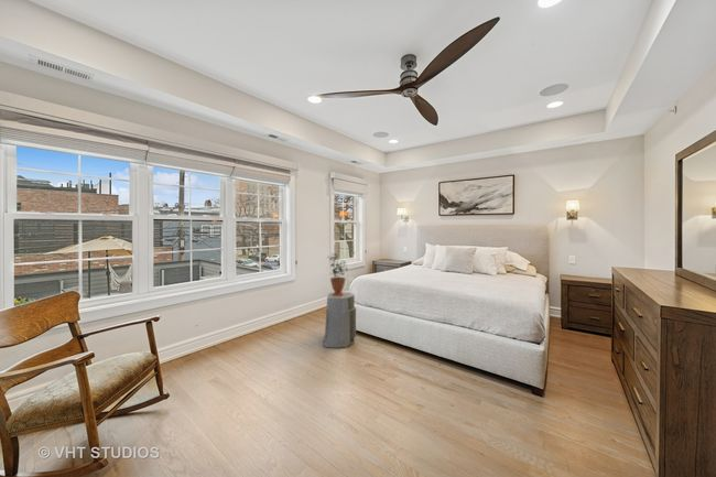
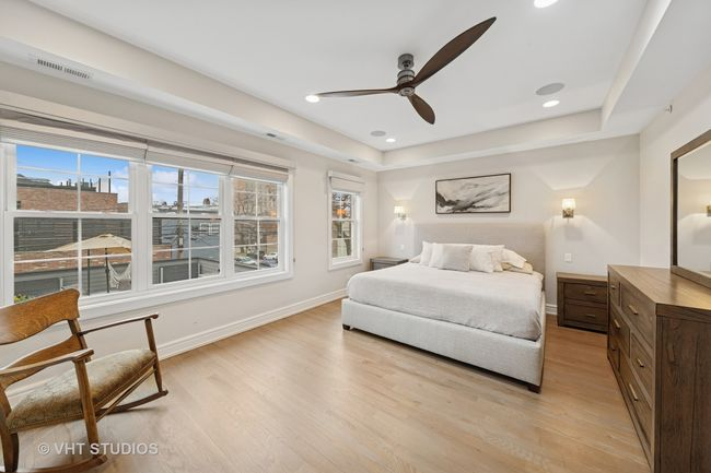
- potted plant [326,251,349,296]
- air purifier [322,291,357,349]
